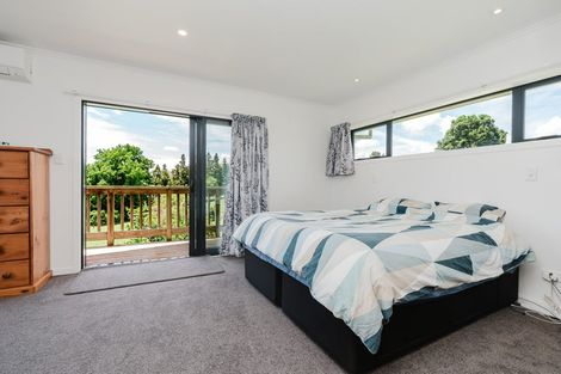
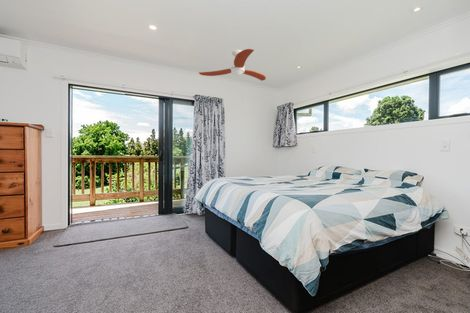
+ ceiling fan [198,48,267,82]
